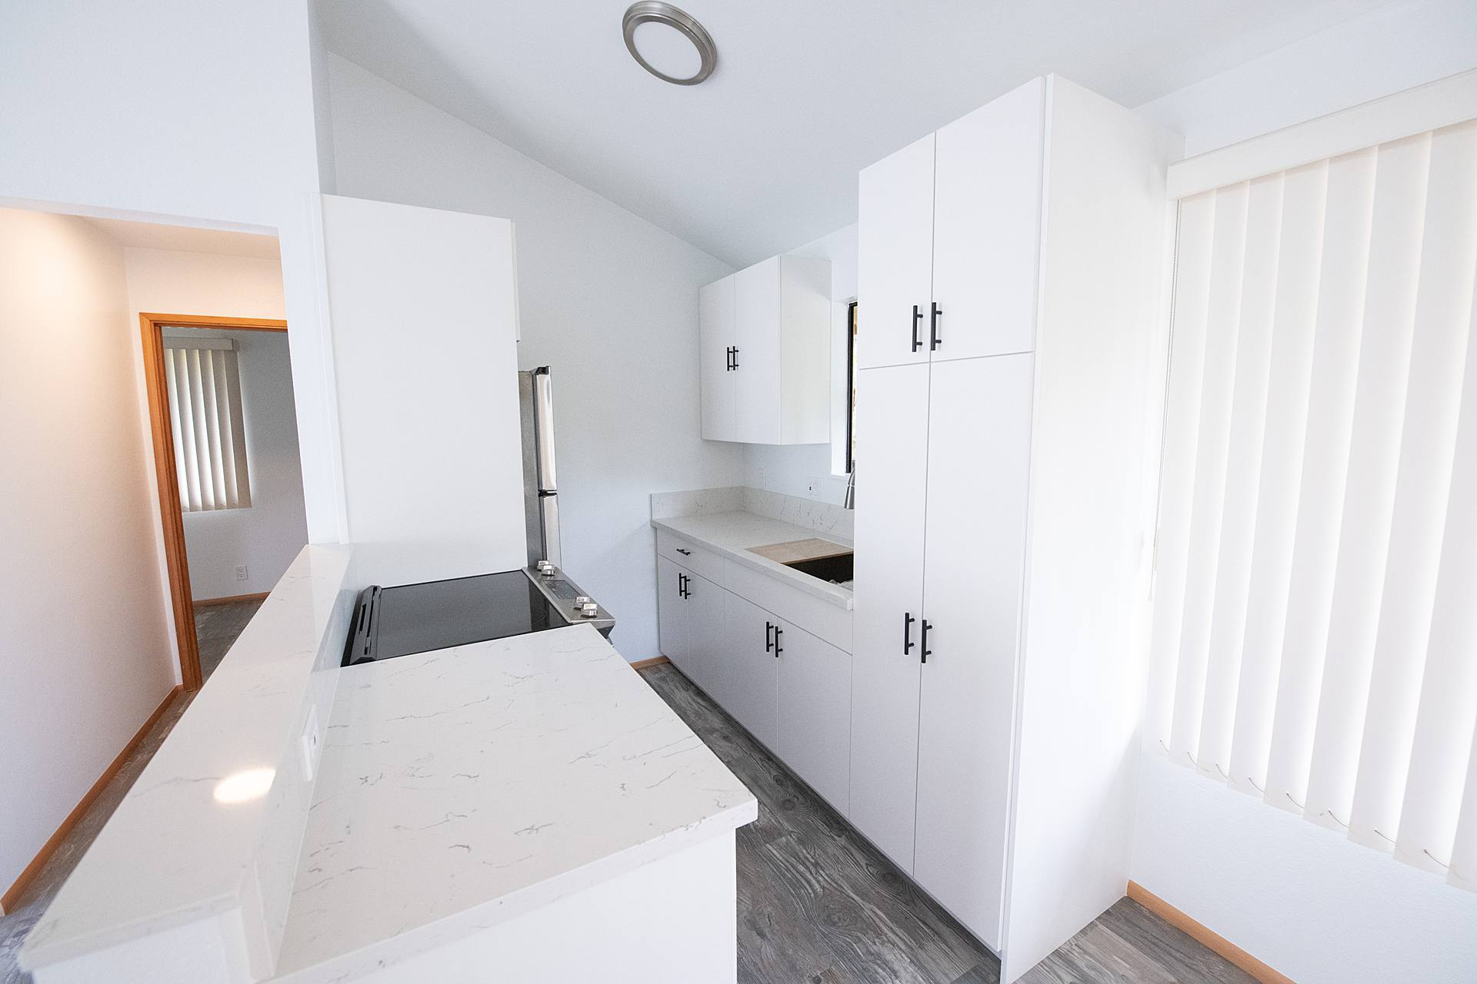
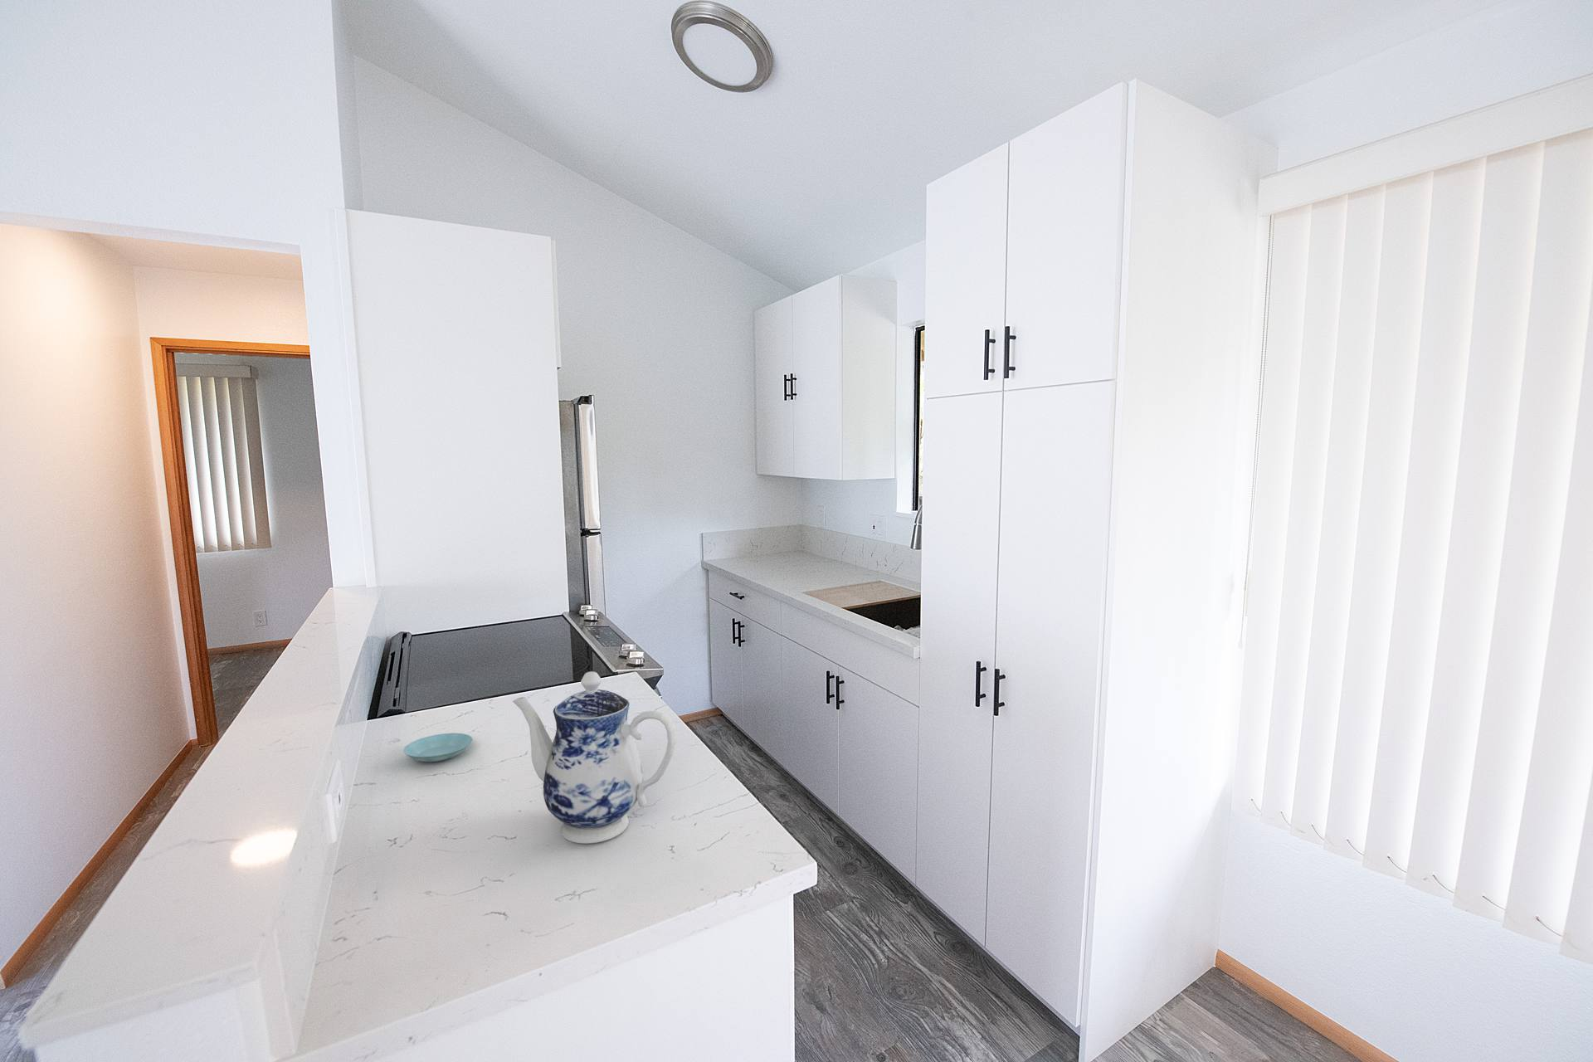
+ teapot [512,671,677,845]
+ saucer [402,732,473,762]
